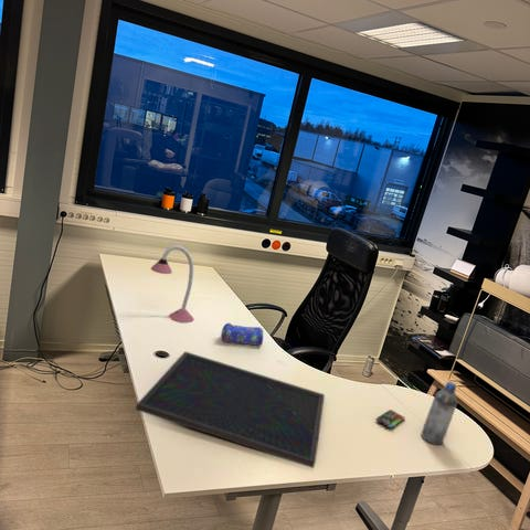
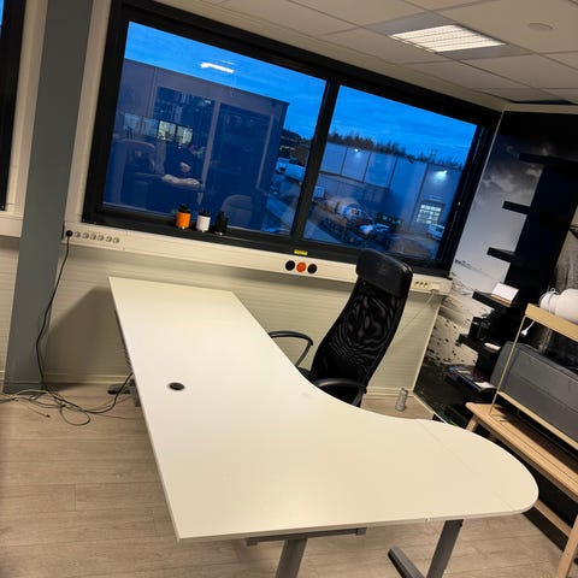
- desk lamp [150,244,195,324]
- water bottle [421,381,458,446]
- smartphone [375,409,406,430]
- pencil case [220,321,264,347]
- monitor [135,350,326,469]
